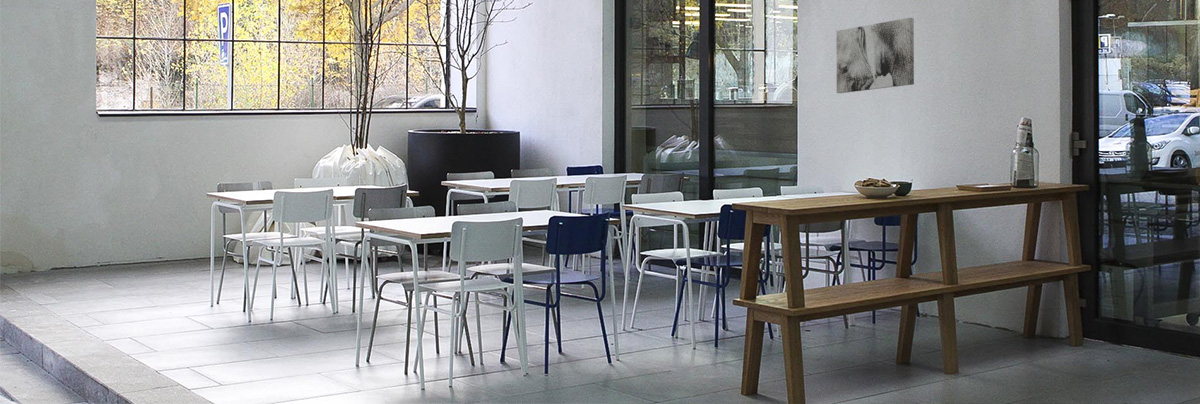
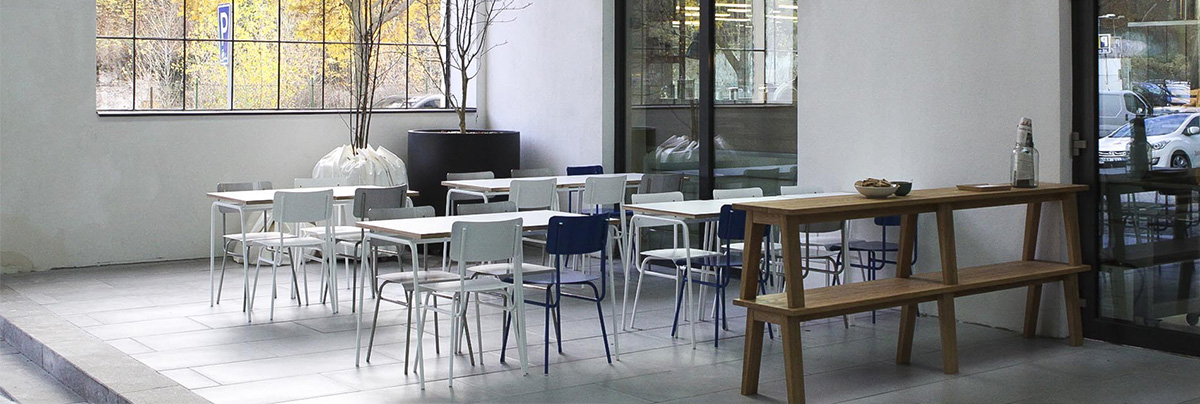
- wall art [835,17,915,94]
